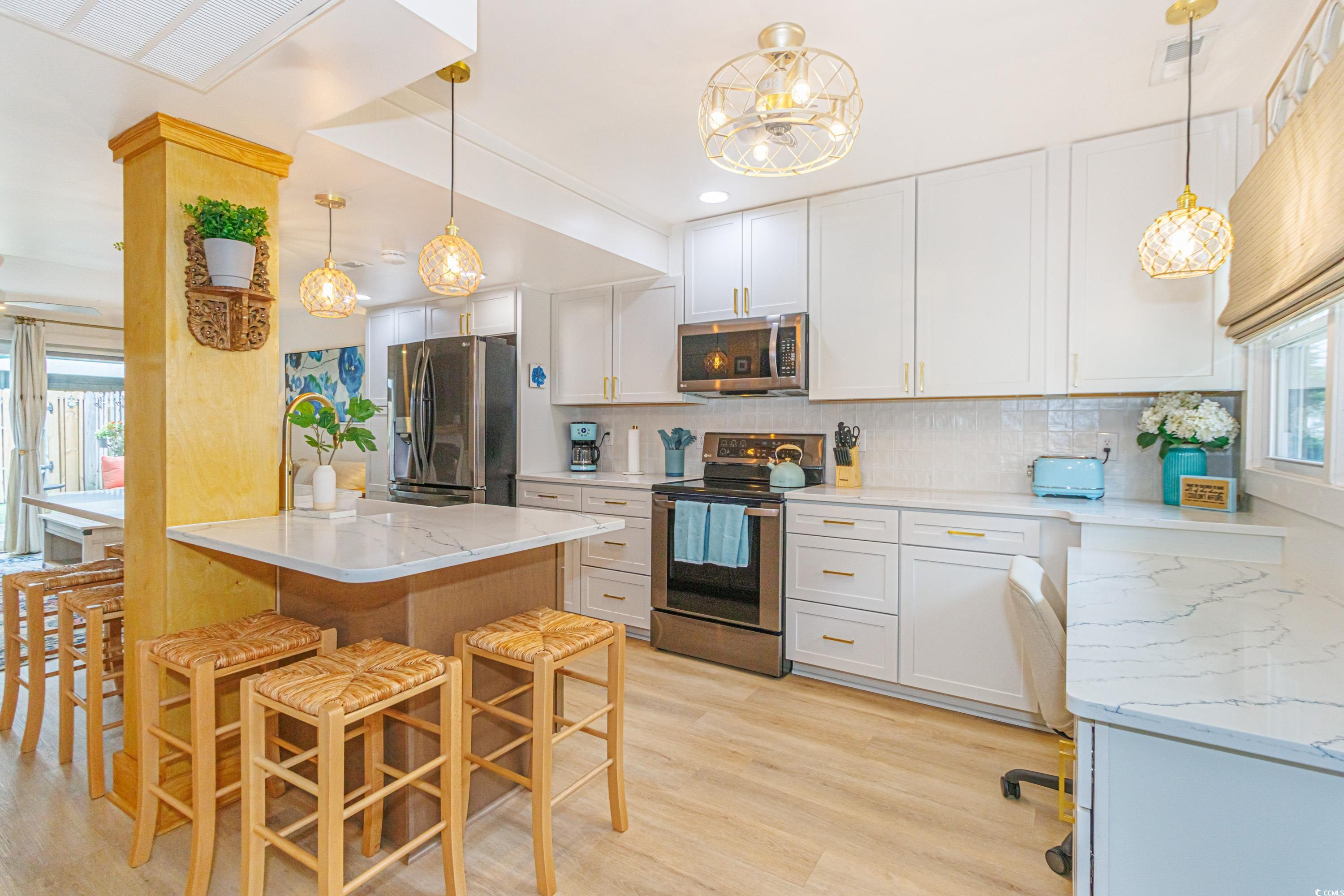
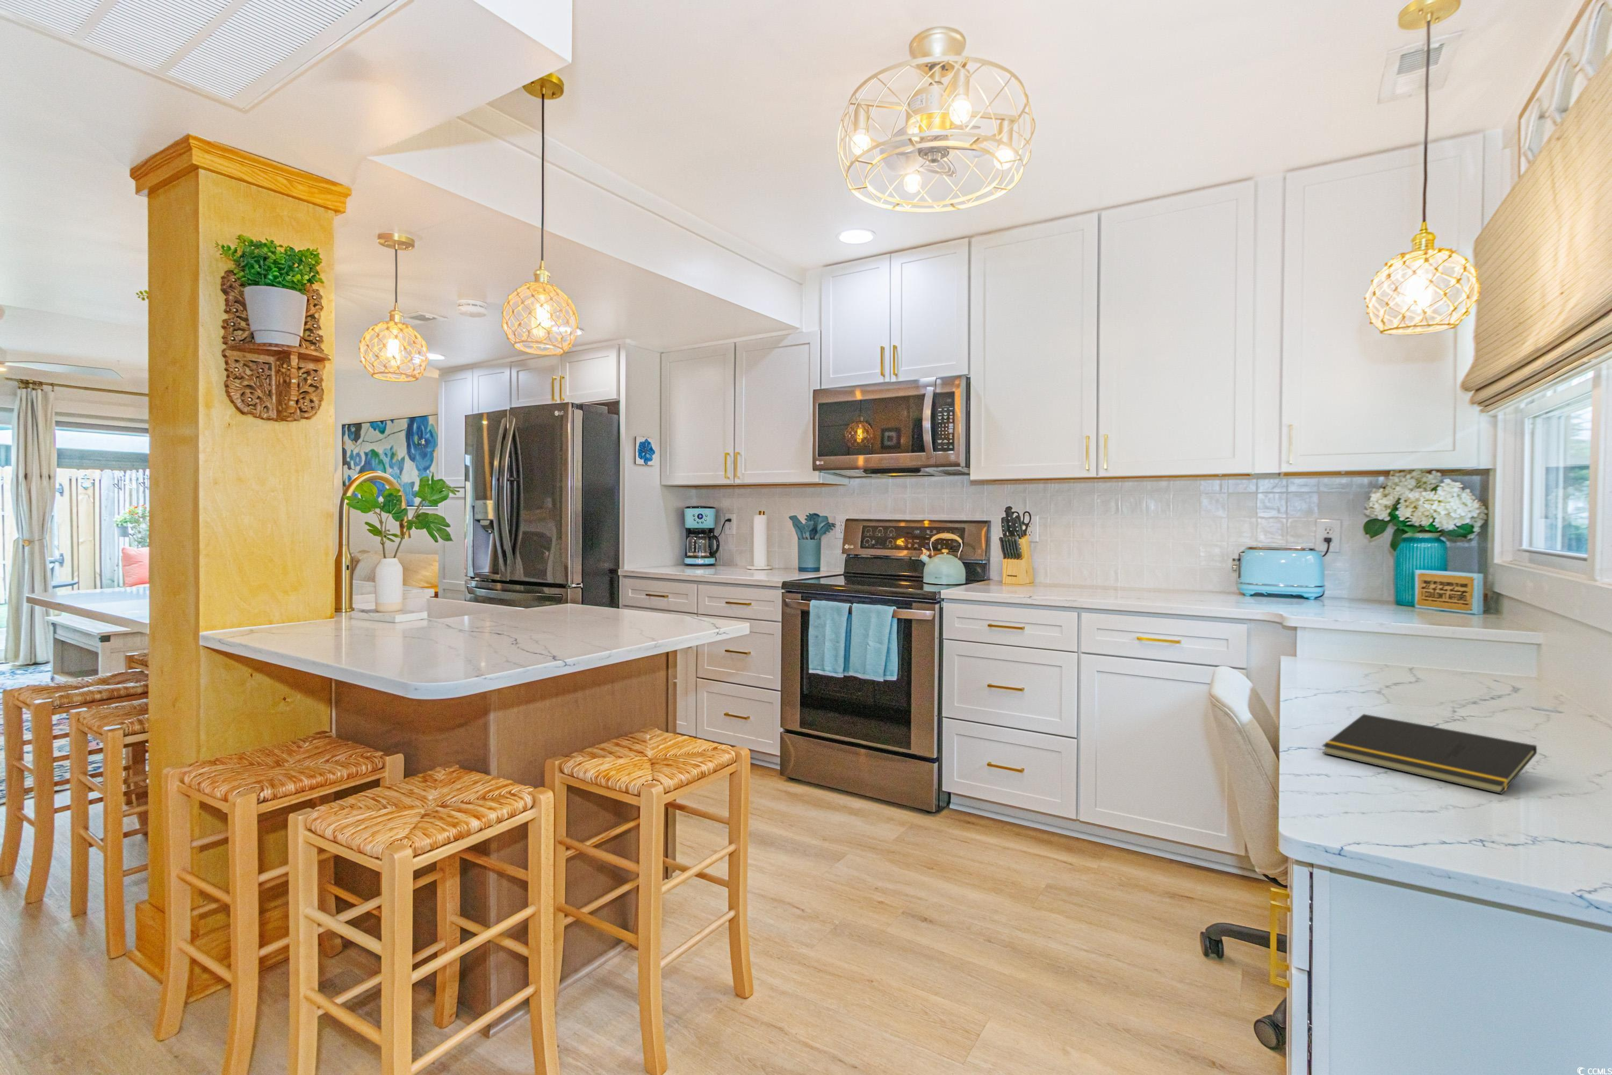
+ notepad [1322,713,1538,794]
